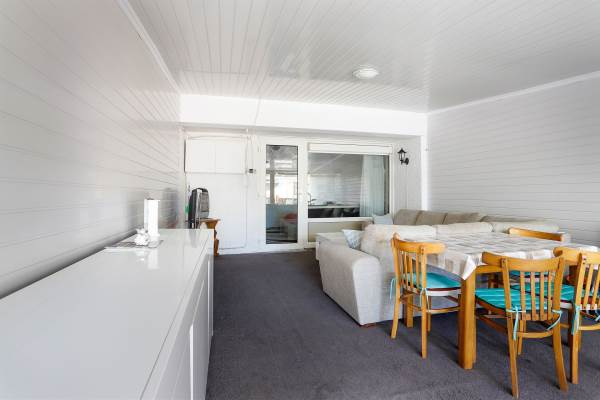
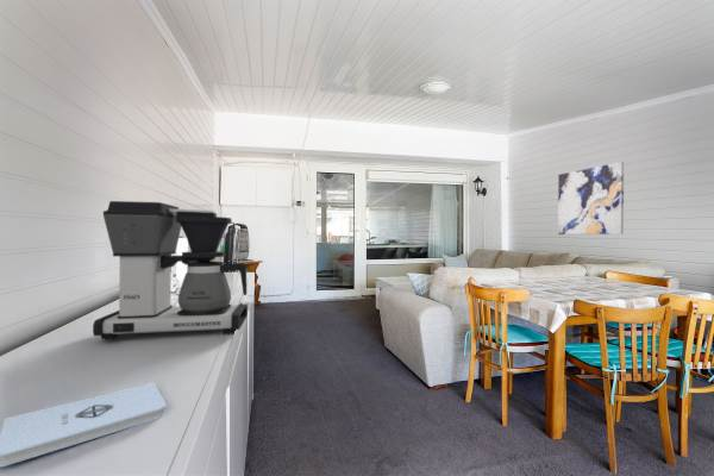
+ notepad [0,381,168,468]
+ wall art [557,161,625,236]
+ coffee maker [92,200,249,342]
